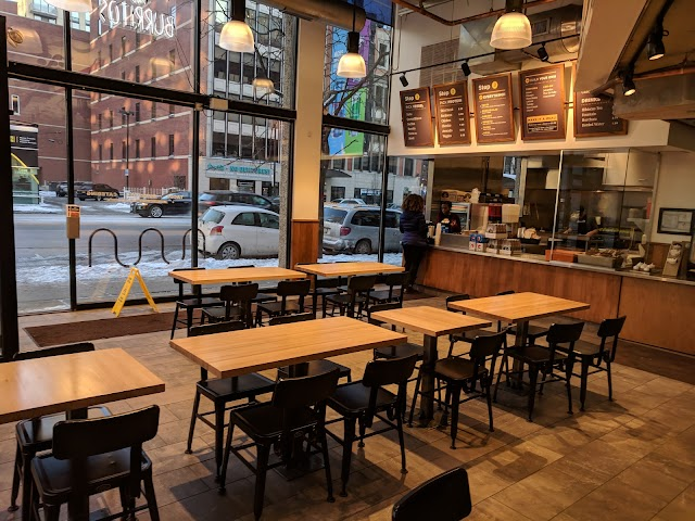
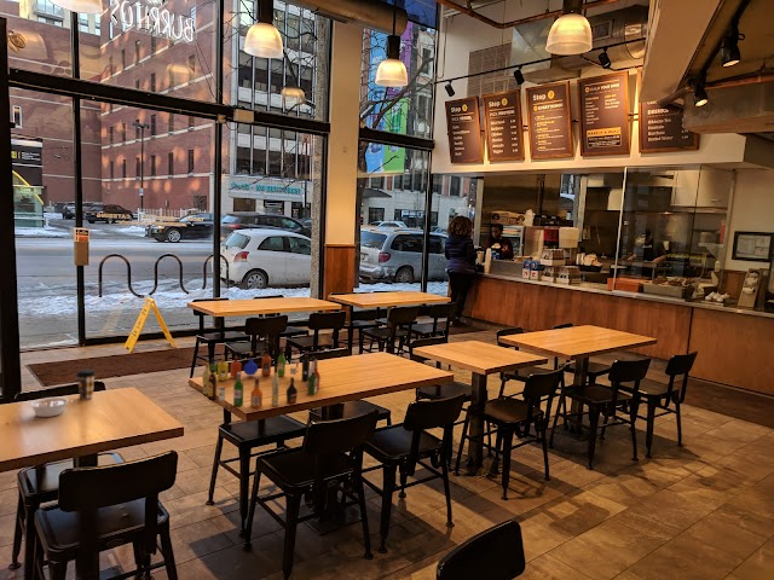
+ bottle collection [201,346,322,408]
+ coffee cup [75,369,97,400]
+ legume [28,396,70,418]
